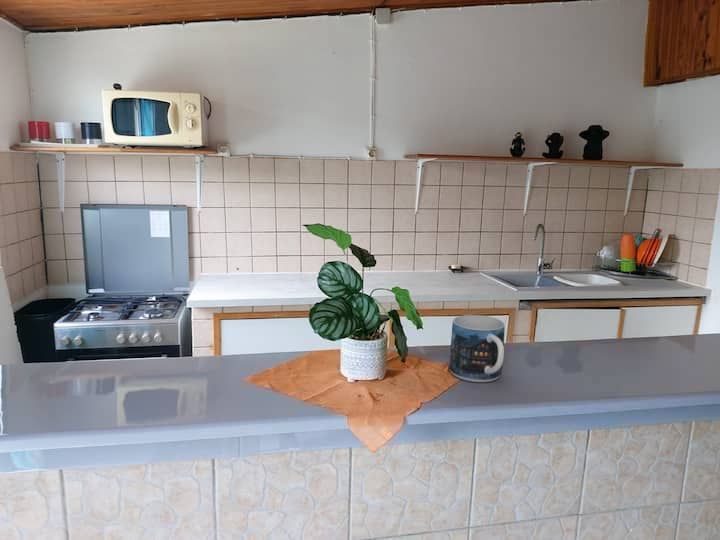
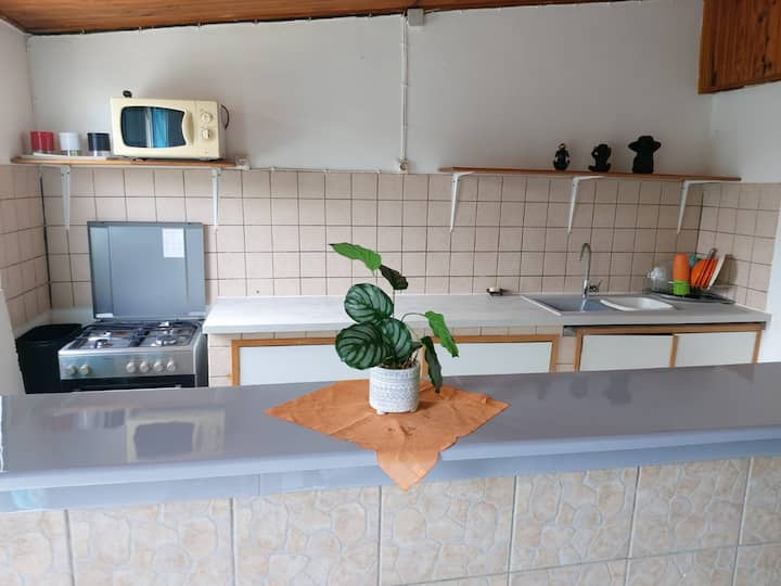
- mug [449,314,506,383]
